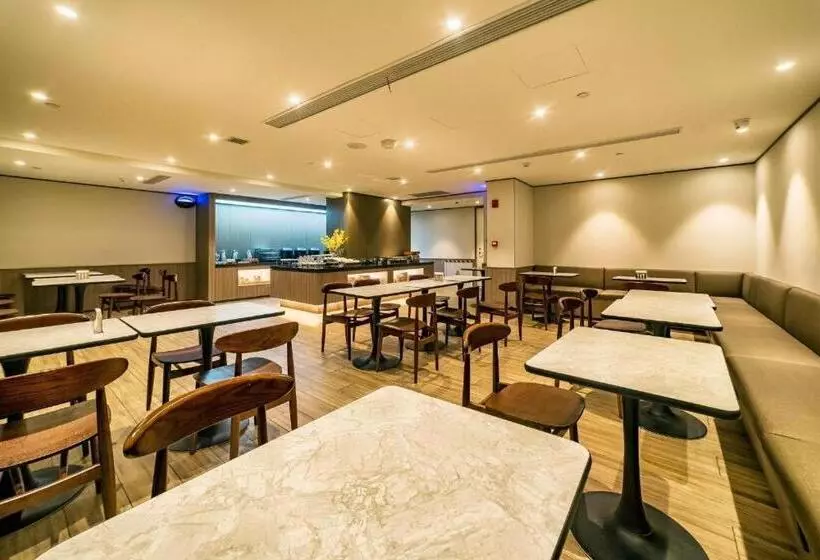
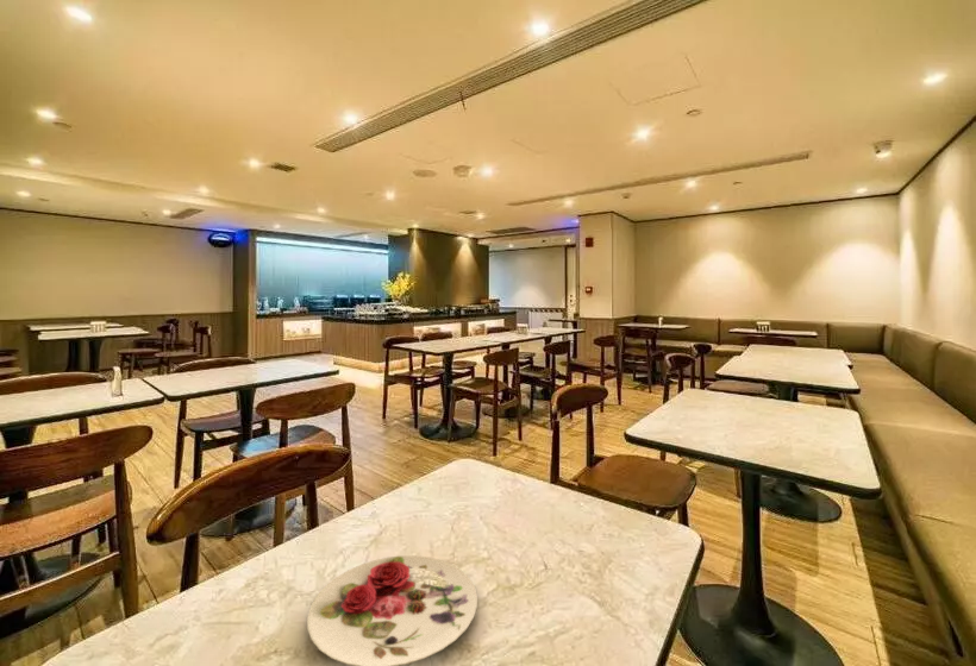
+ plate [306,554,478,666]
